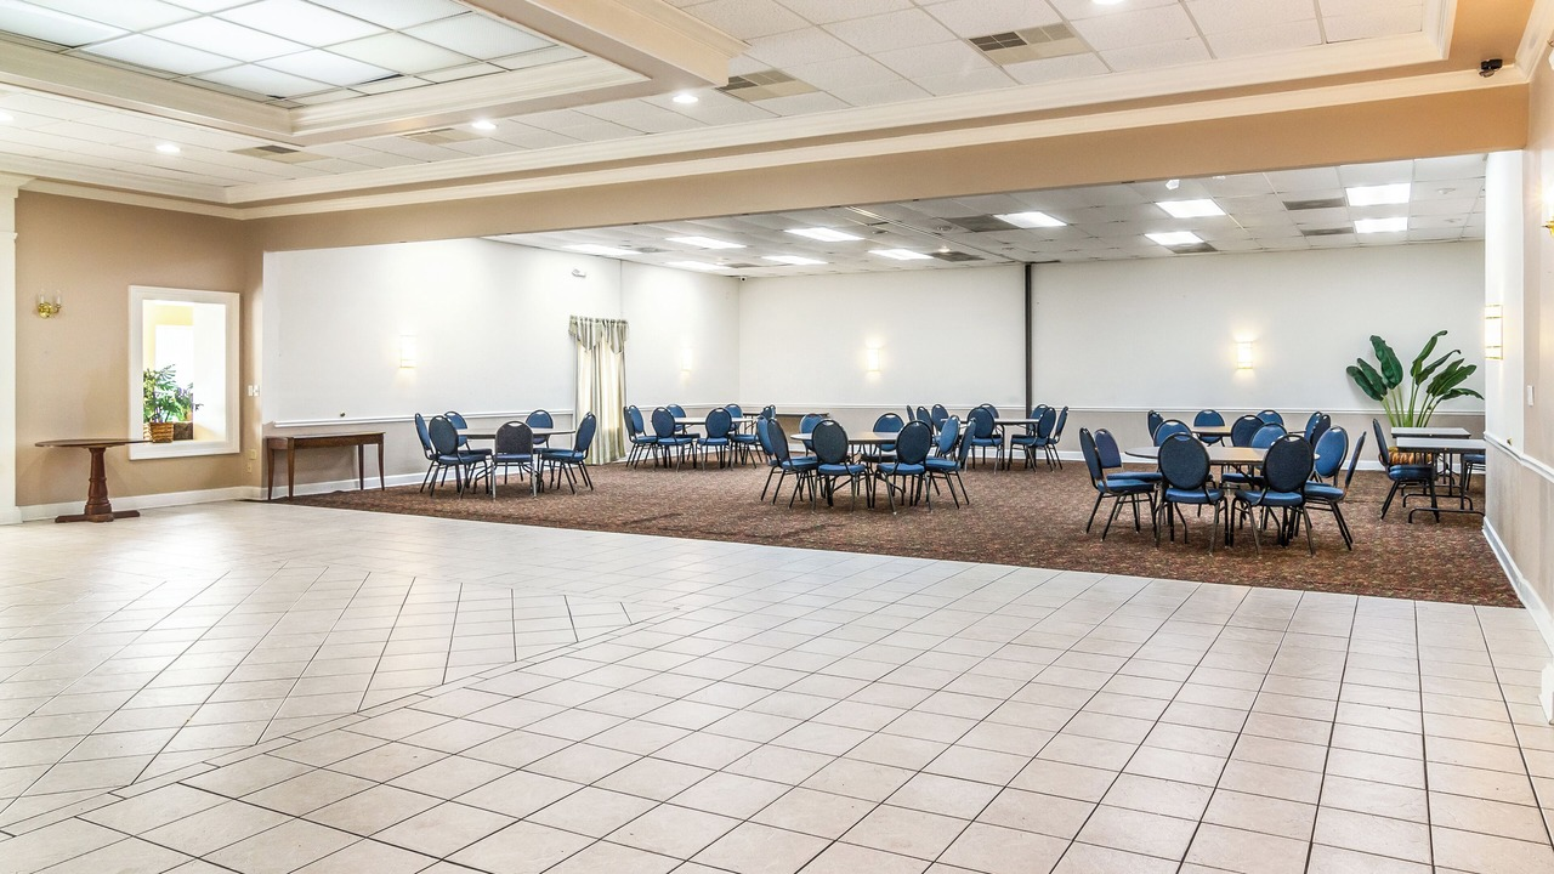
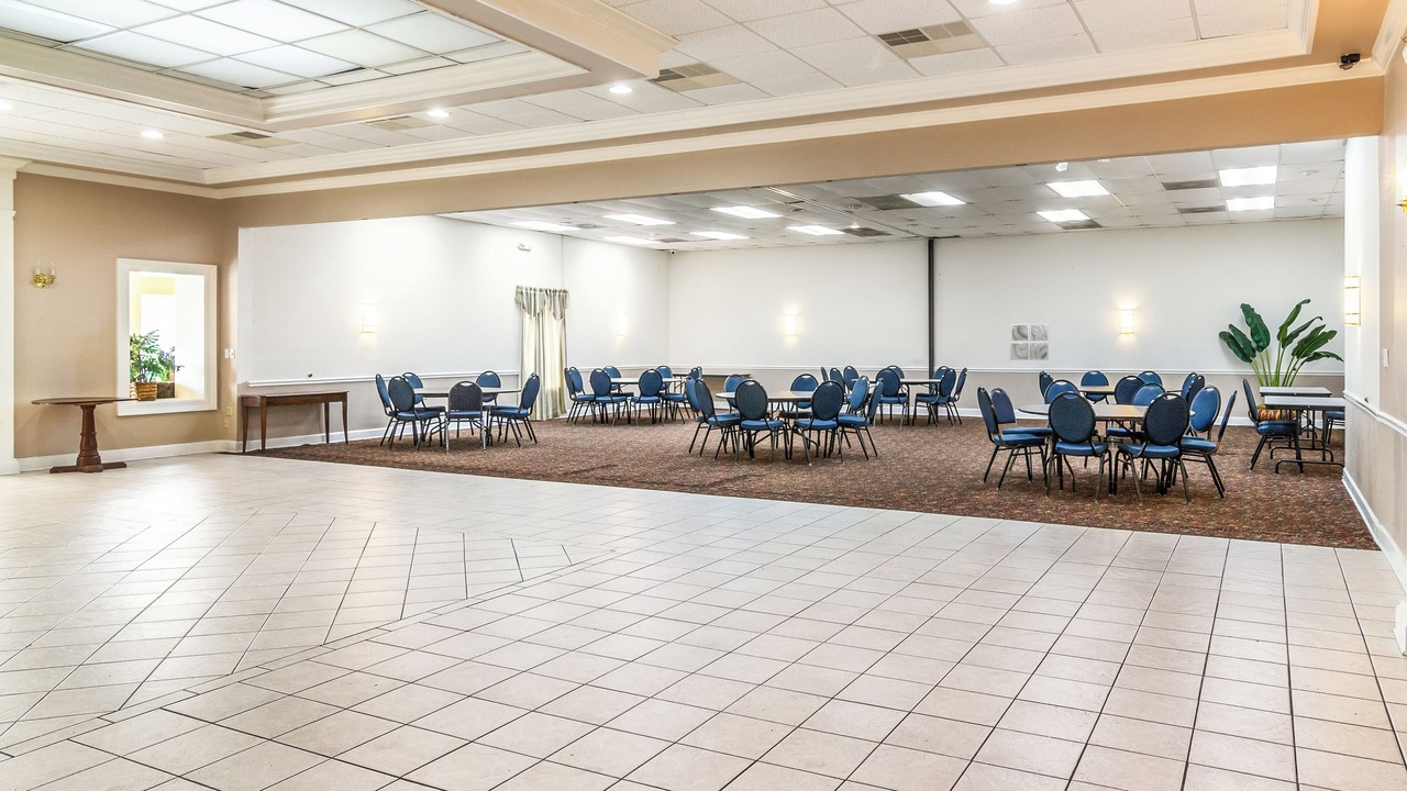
+ wall art [1009,323,1050,361]
